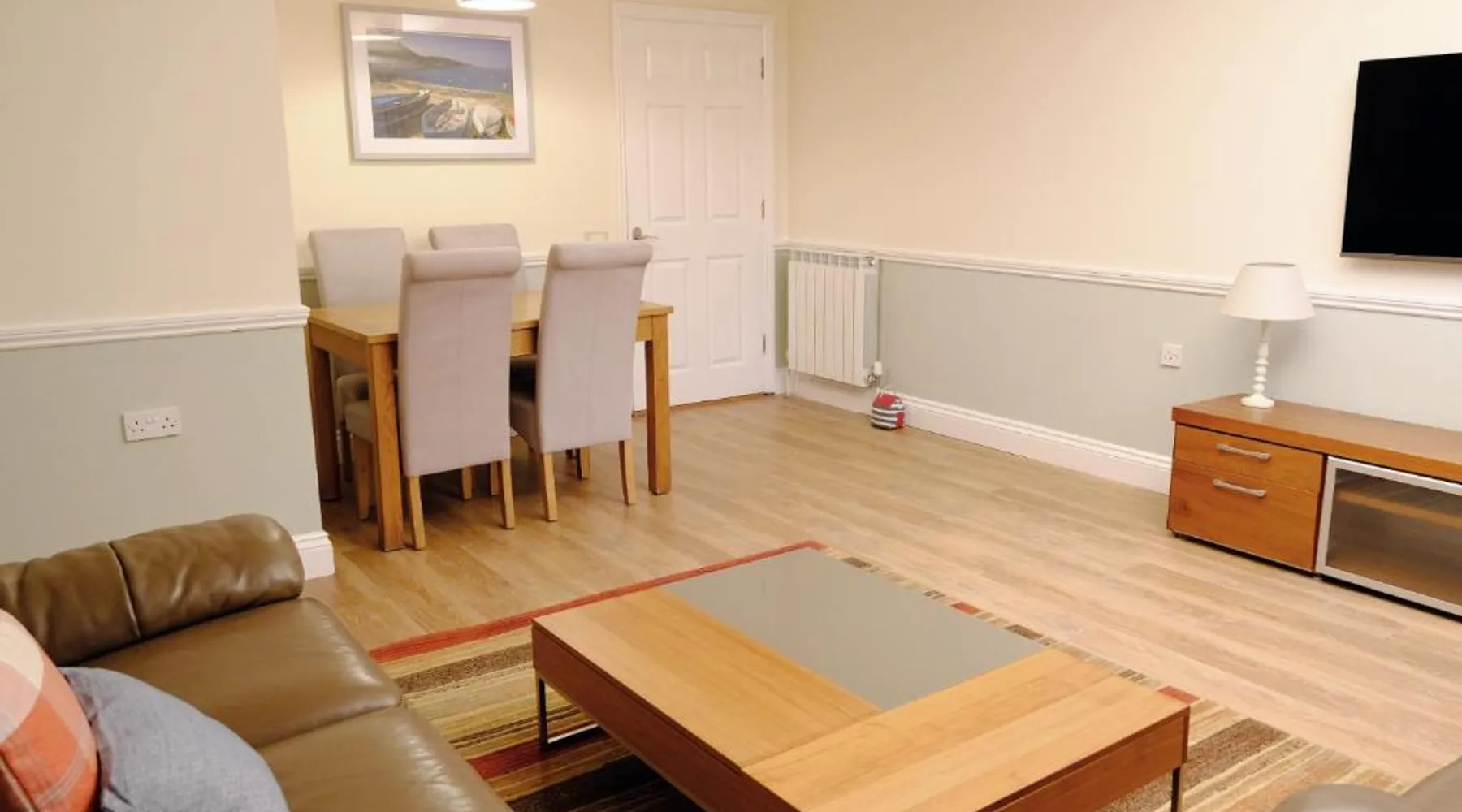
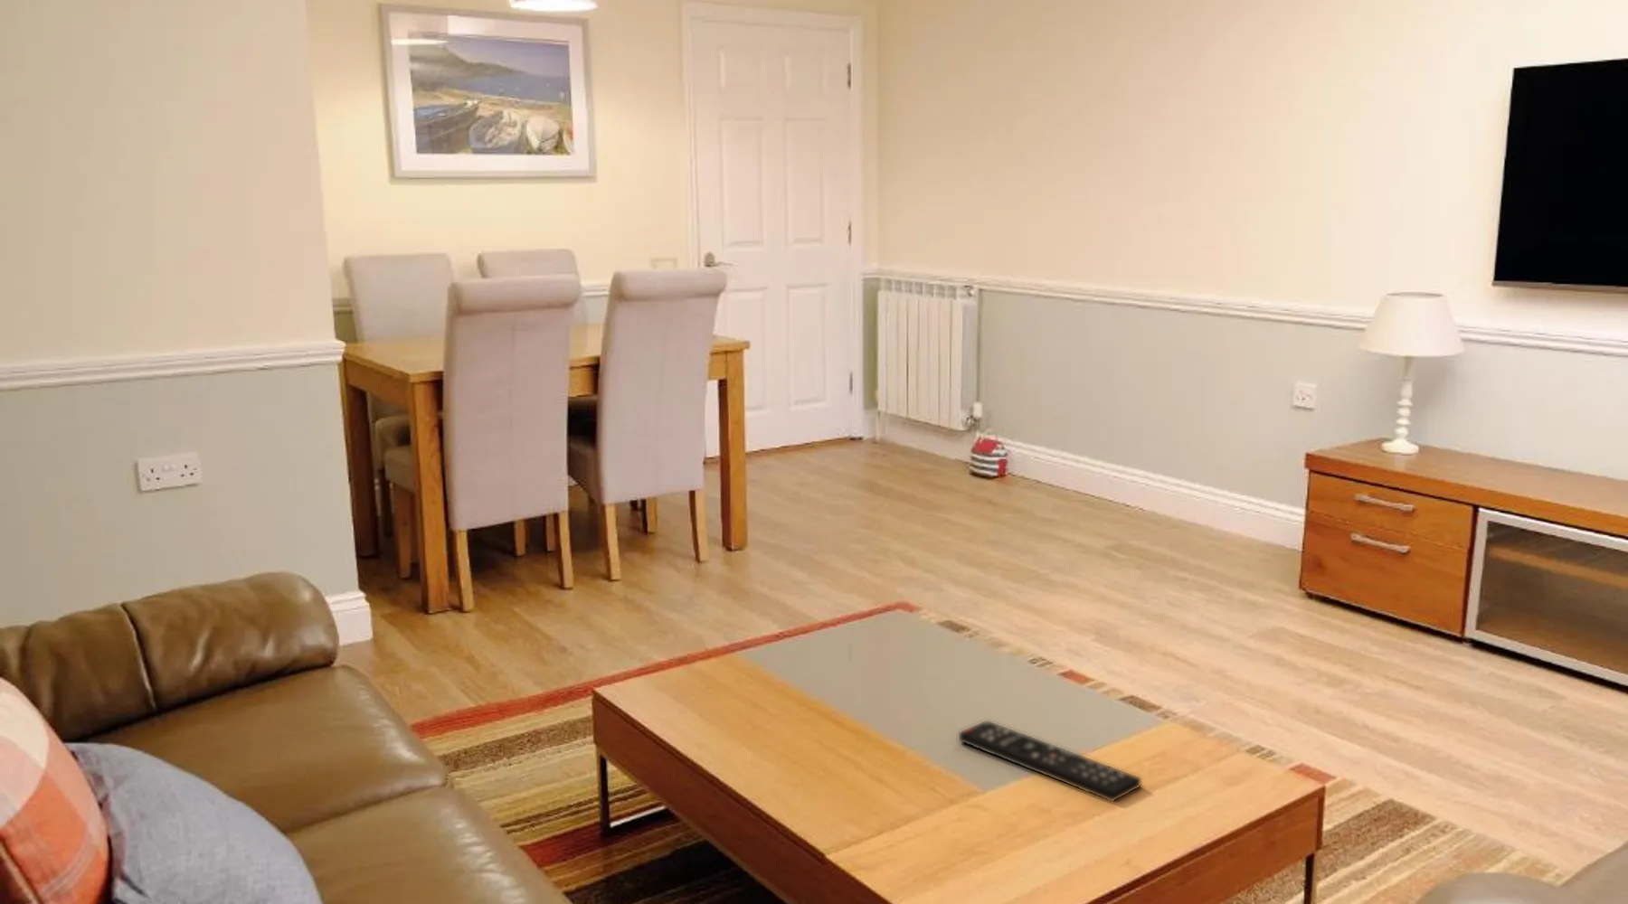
+ remote control [958,719,1142,803]
